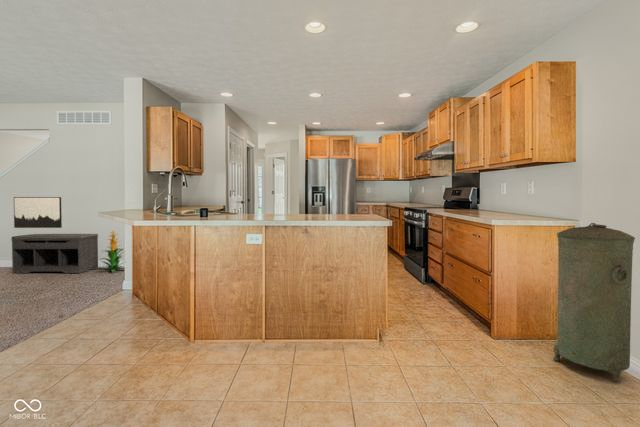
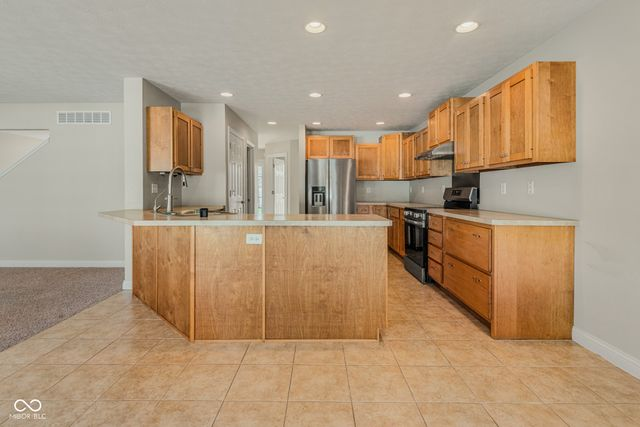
- bench [10,233,99,274]
- wall art [13,196,63,229]
- indoor plant [97,228,125,273]
- trash can [552,222,636,383]
